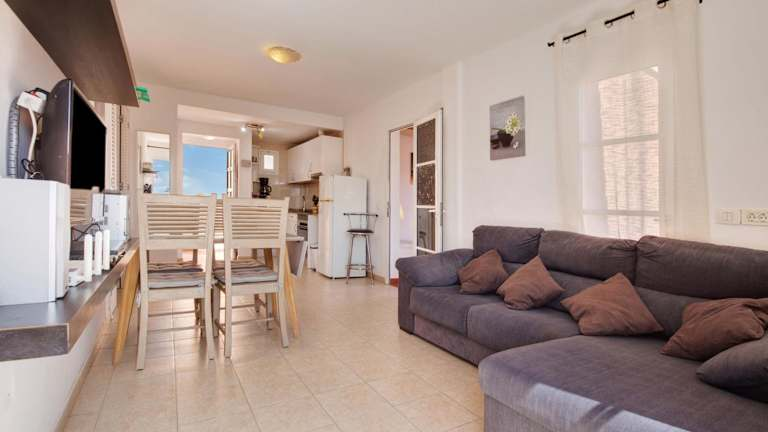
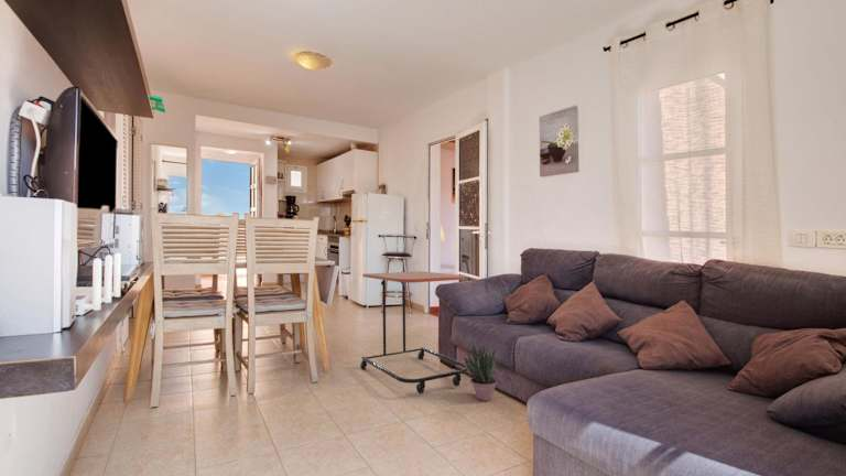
+ potted plant [463,342,499,402]
+ side table [359,270,469,394]
